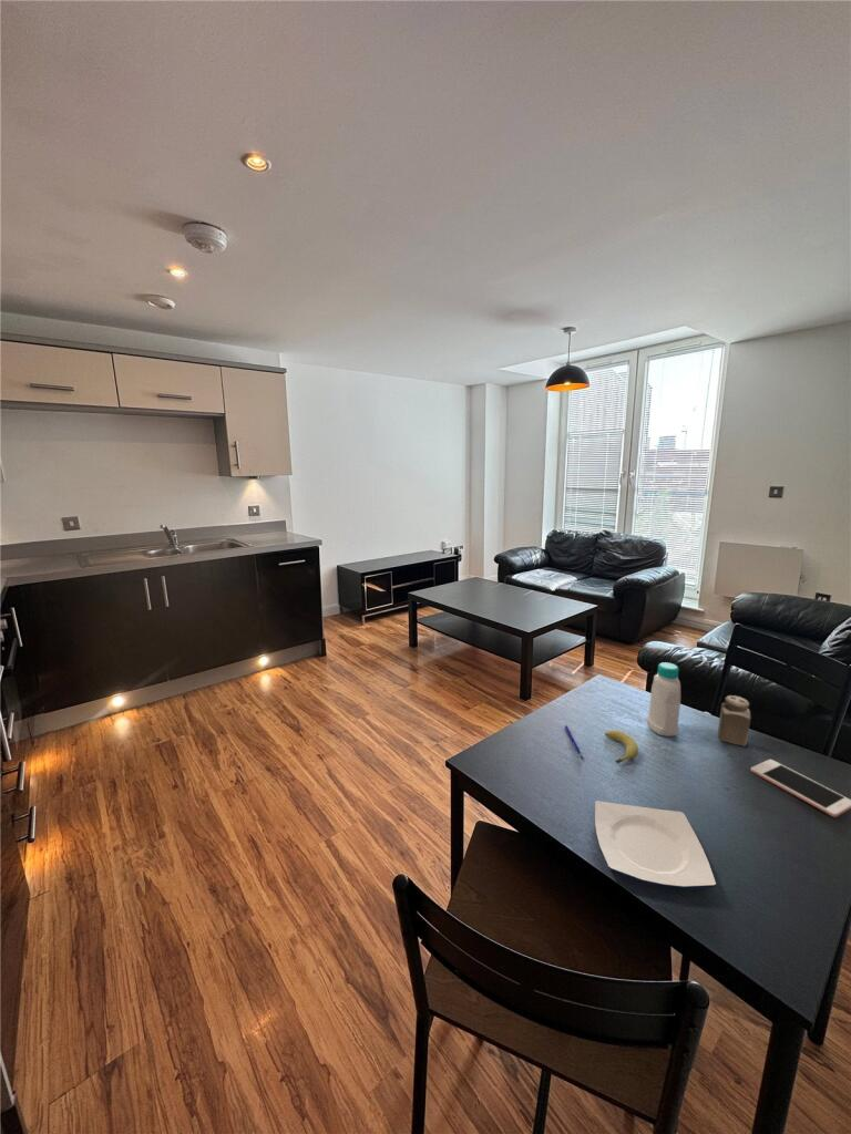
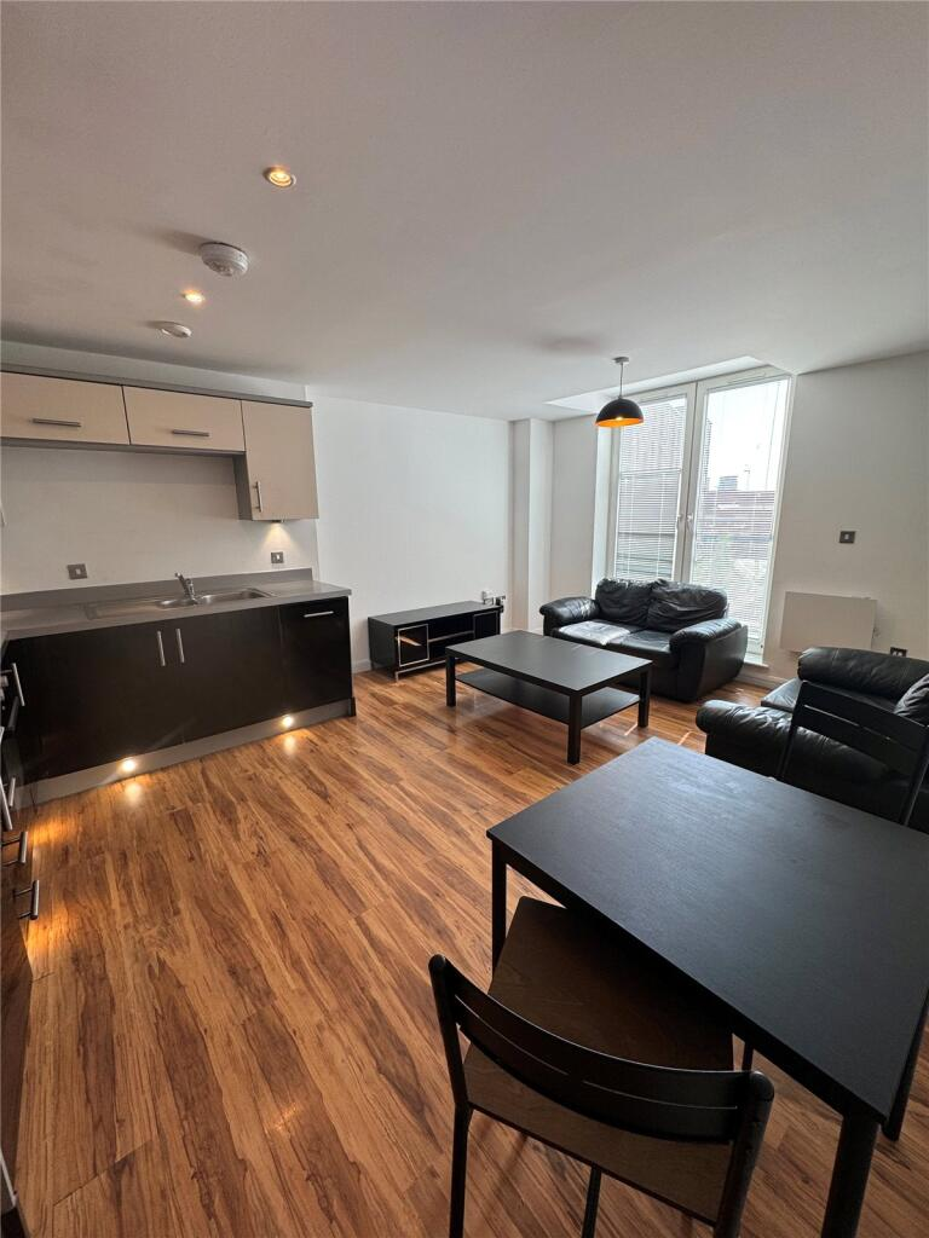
- bottle [646,661,681,738]
- pen [564,724,584,760]
- fruit [604,730,639,765]
- cell phone [749,759,851,818]
- salt shaker [717,694,751,746]
- plate [594,800,717,889]
